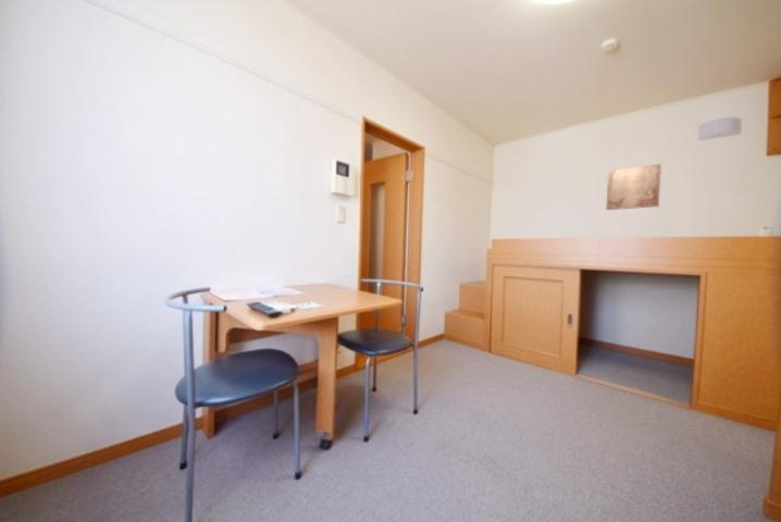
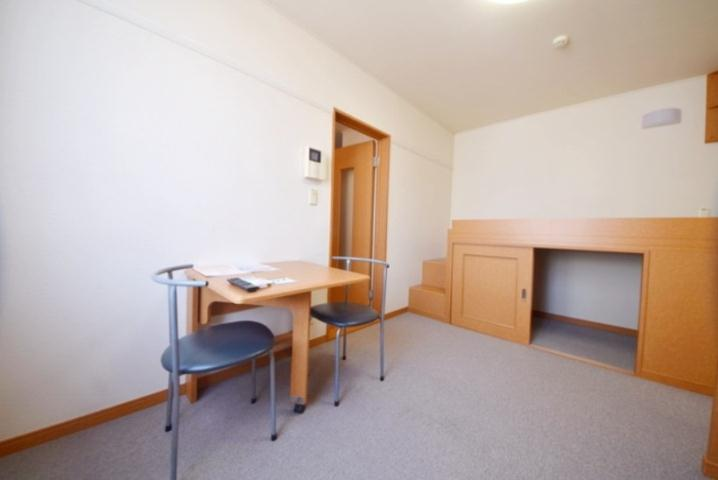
- wall art [605,163,662,211]
